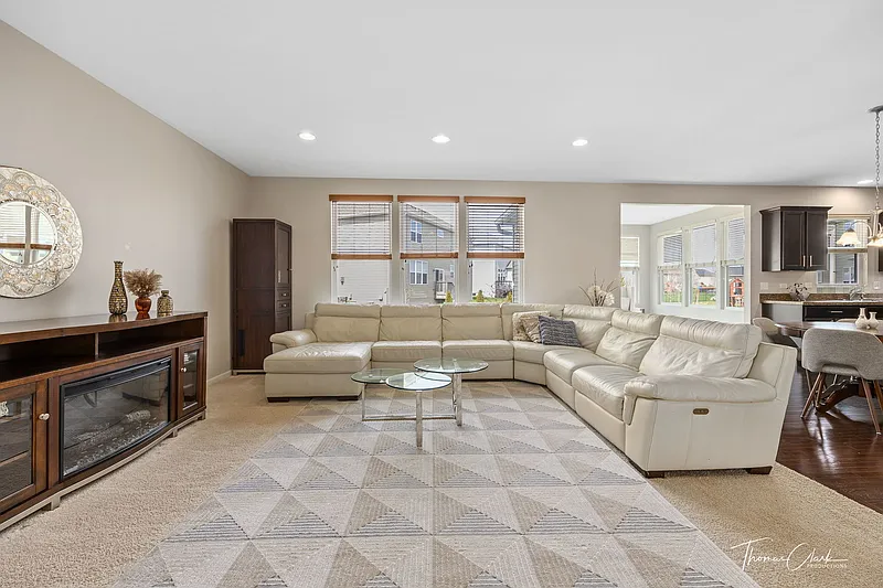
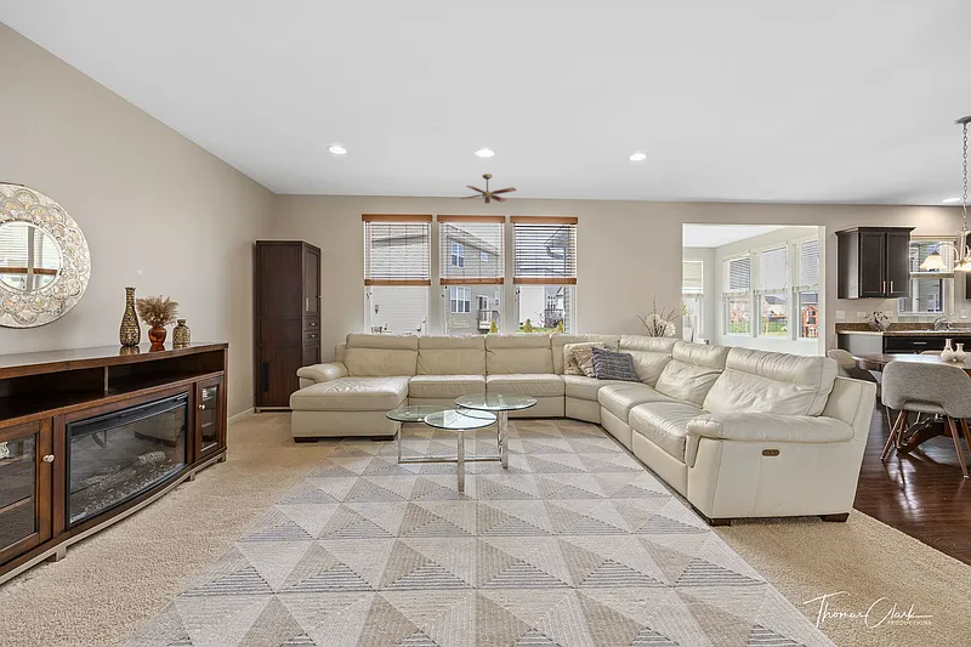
+ ceiling fan [460,172,517,205]
